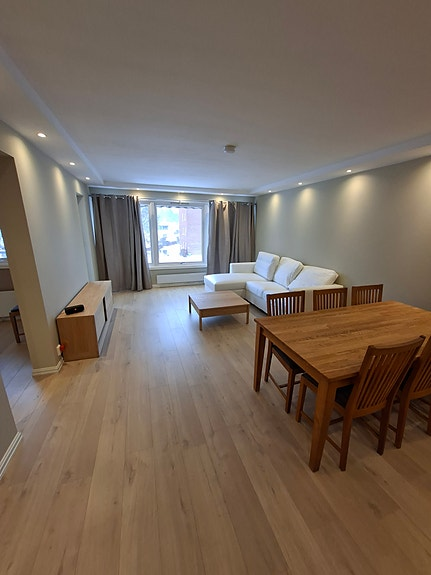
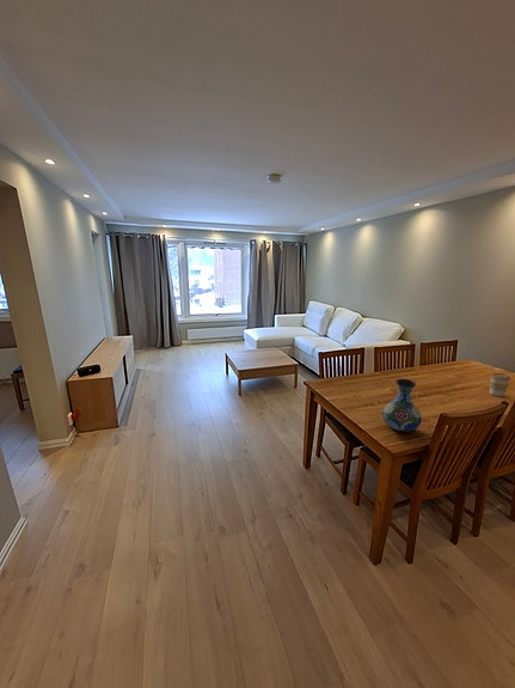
+ coffee cup [489,372,511,397]
+ vase [381,378,423,434]
